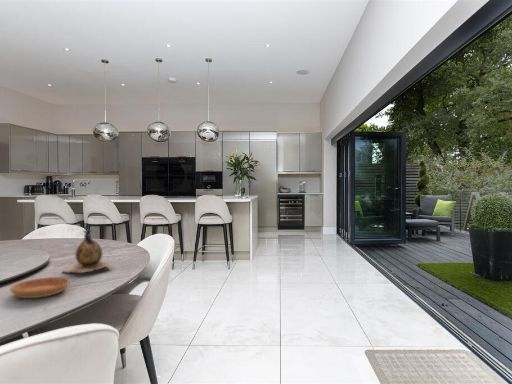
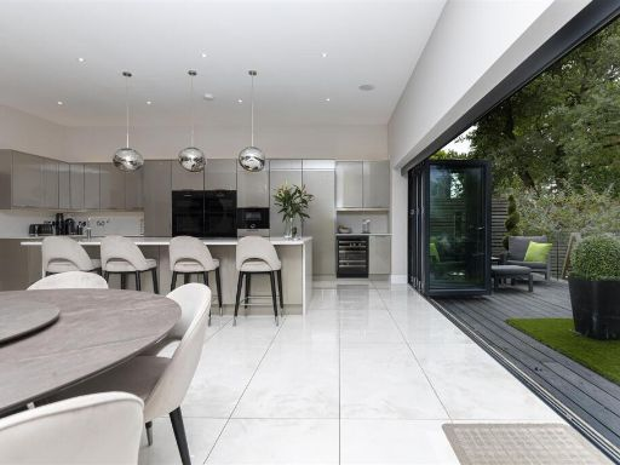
- vase [61,229,115,274]
- saucer [9,276,71,299]
